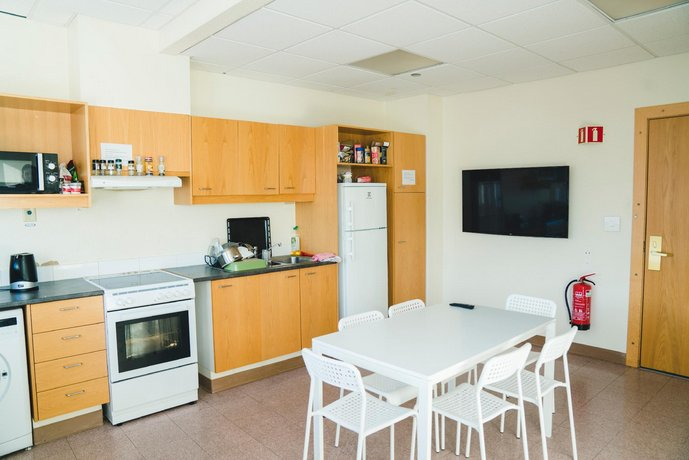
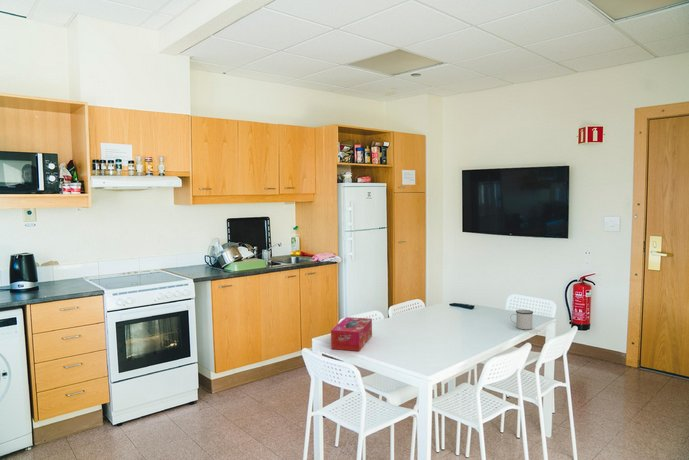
+ mug [509,309,534,330]
+ tissue box [330,316,373,352]
